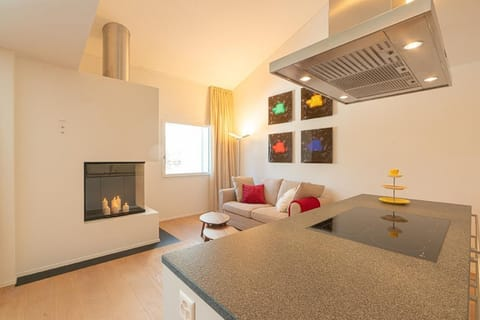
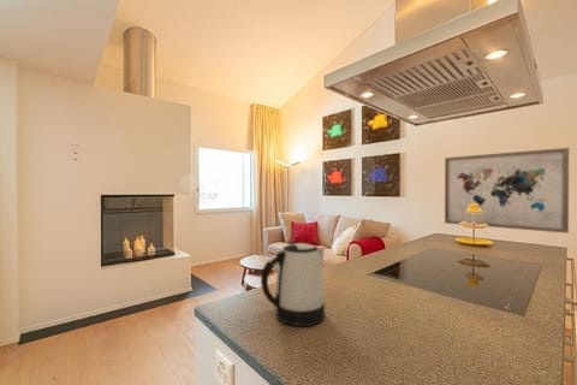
+ wall art [444,147,570,235]
+ kettle [260,242,326,327]
